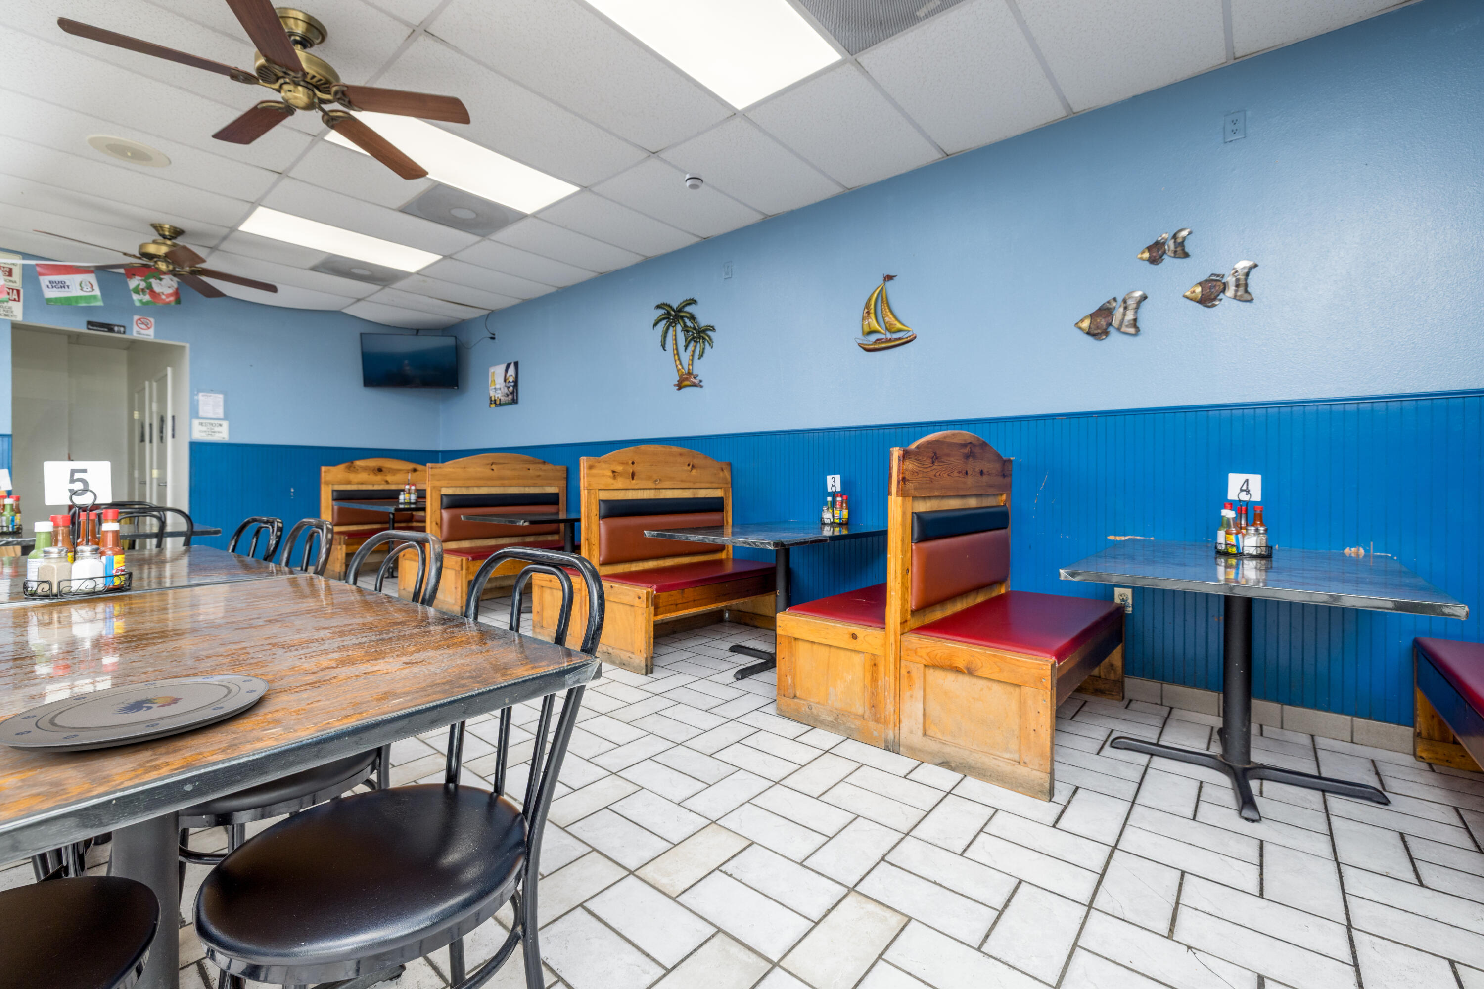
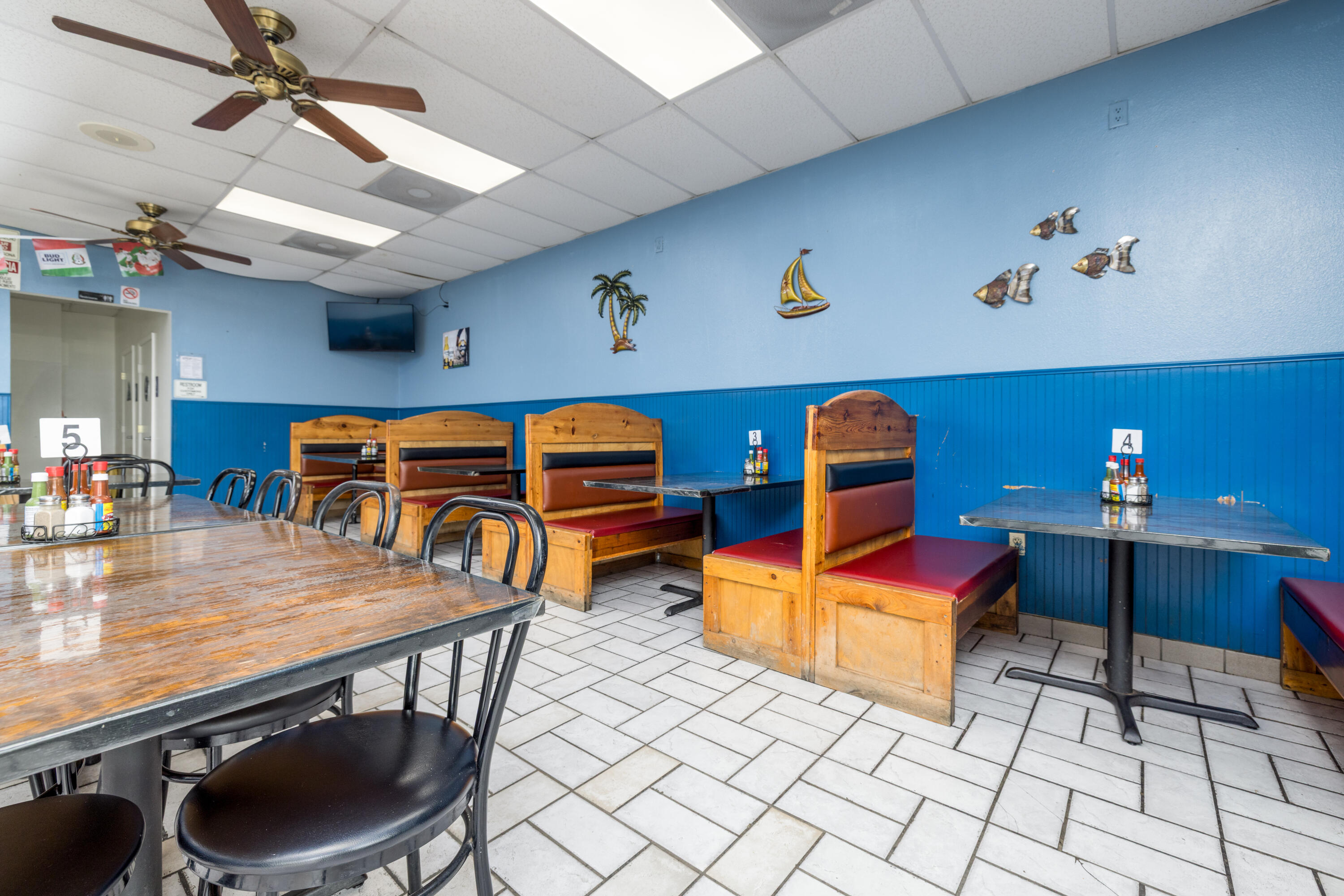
- plate [0,674,269,753]
- smoke detector [685,172,704,190]
